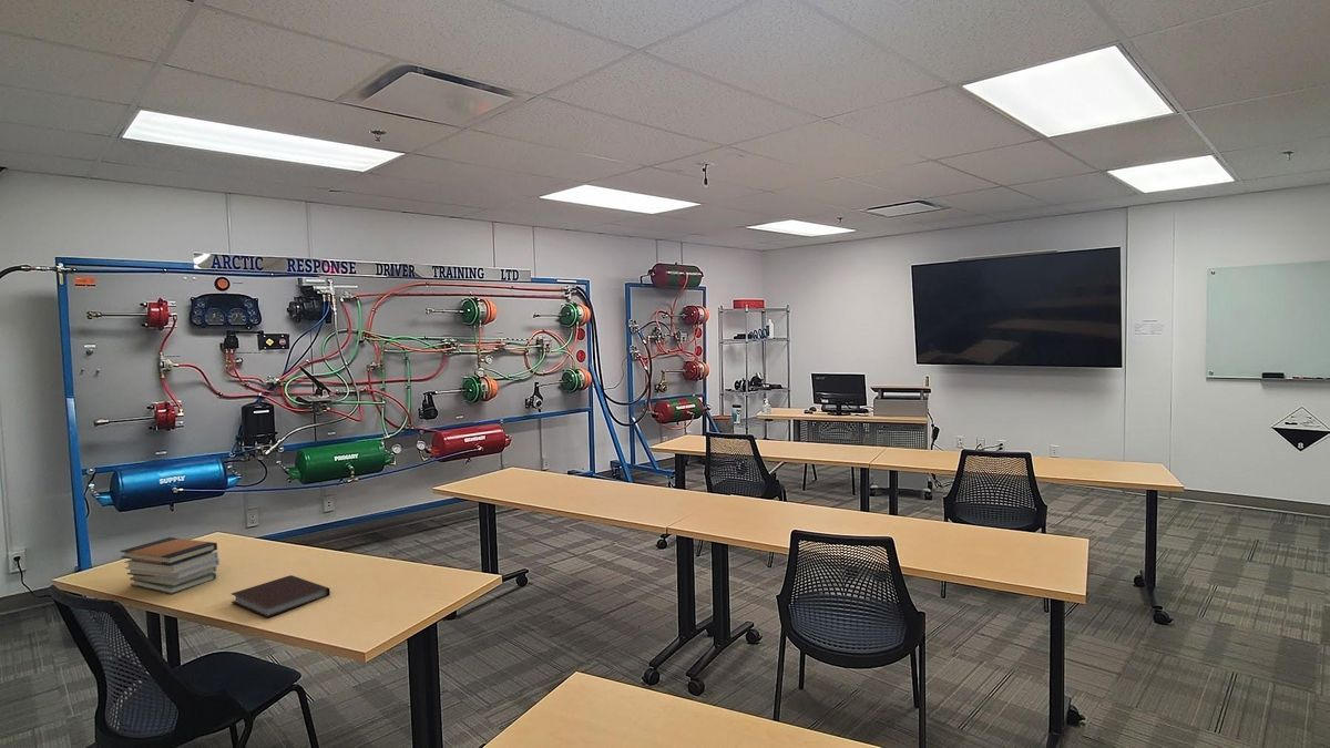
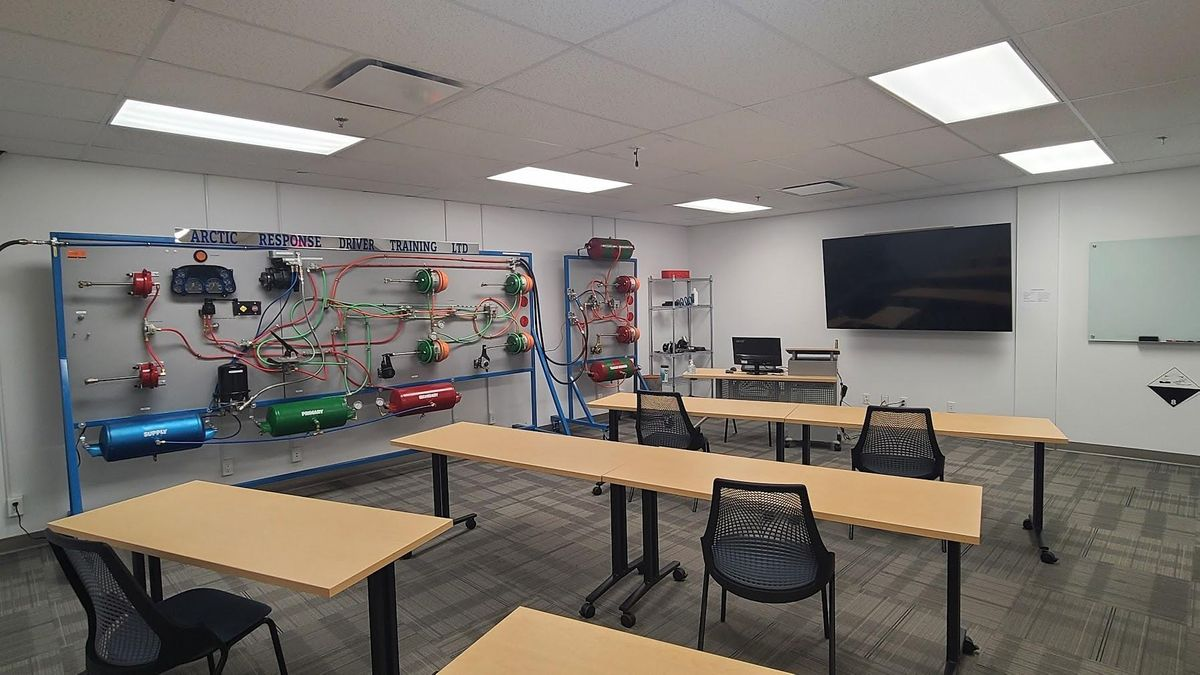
- book stack [120,536,221,595]
- notebook [229,574,331,618]
